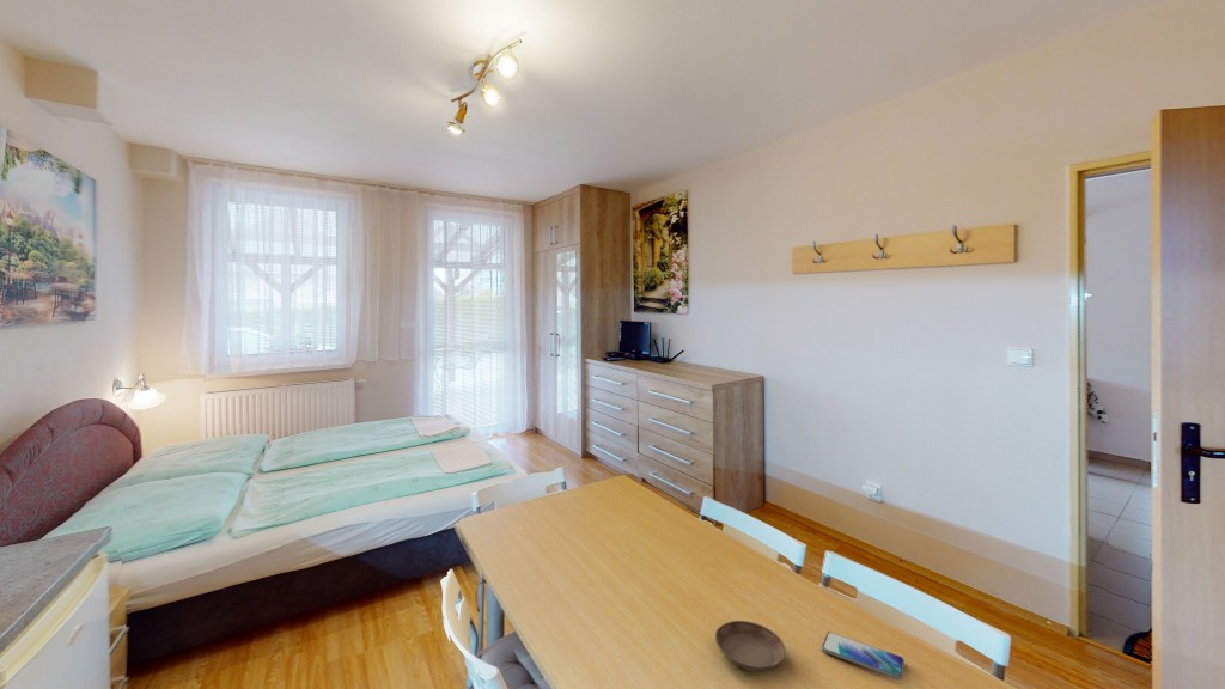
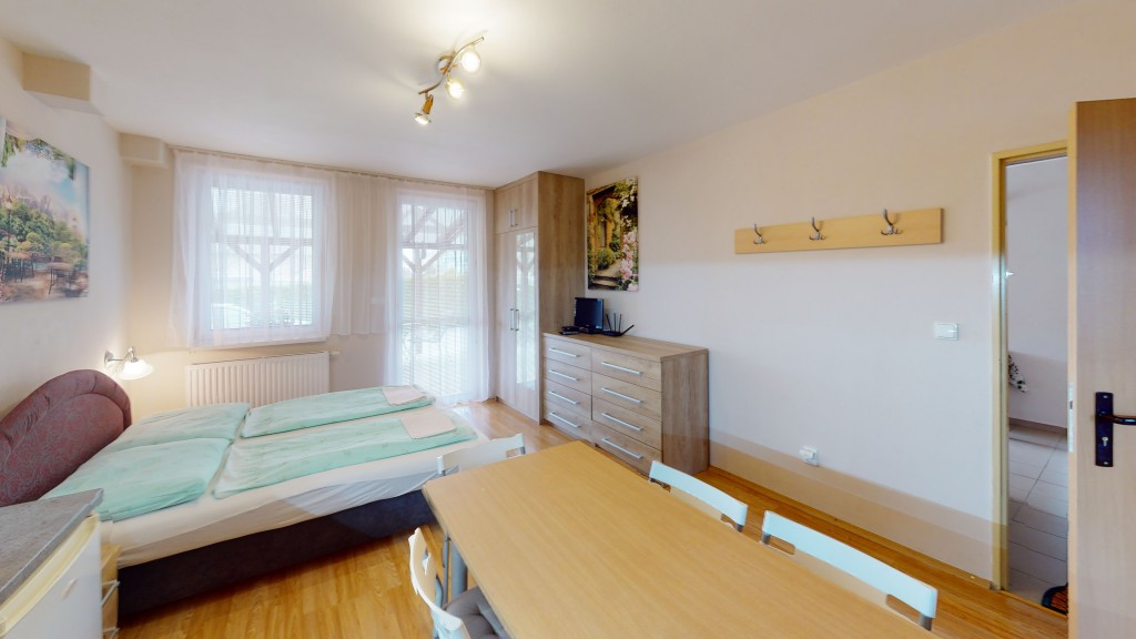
- saucer [714,620,787,672]
- smartphone [821,630,906,681]
